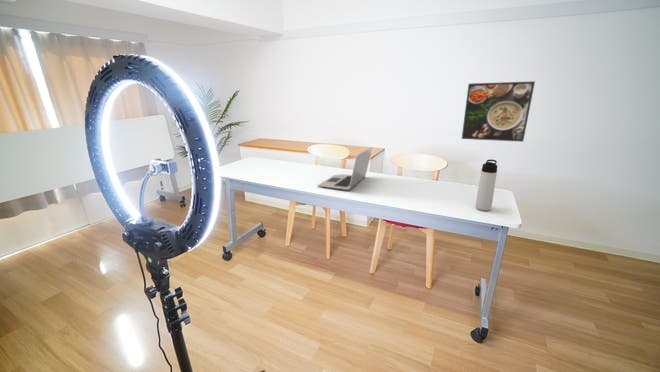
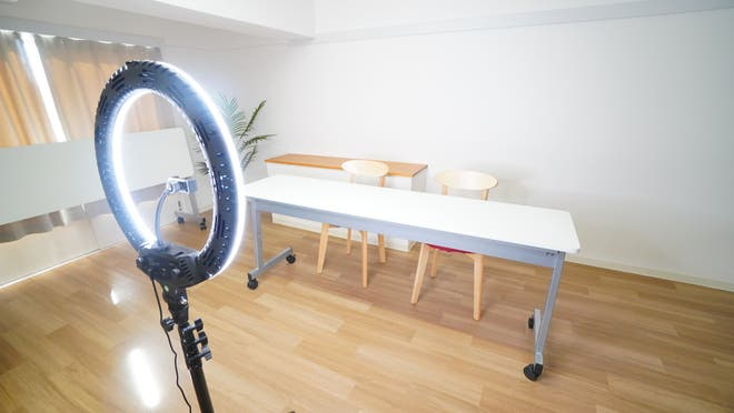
- laptop [316,146,373,191]
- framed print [461,80,536,143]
- thermos bottle [475,158,498,212]
